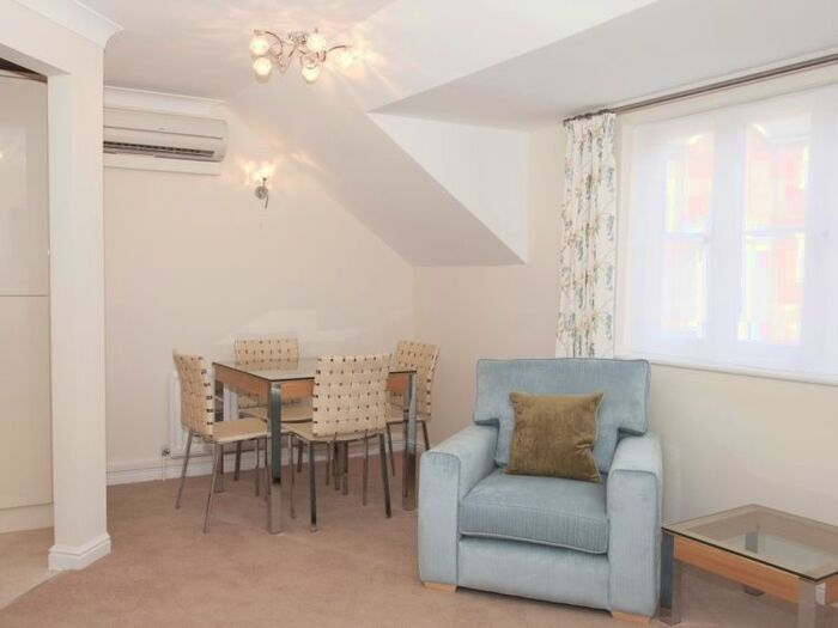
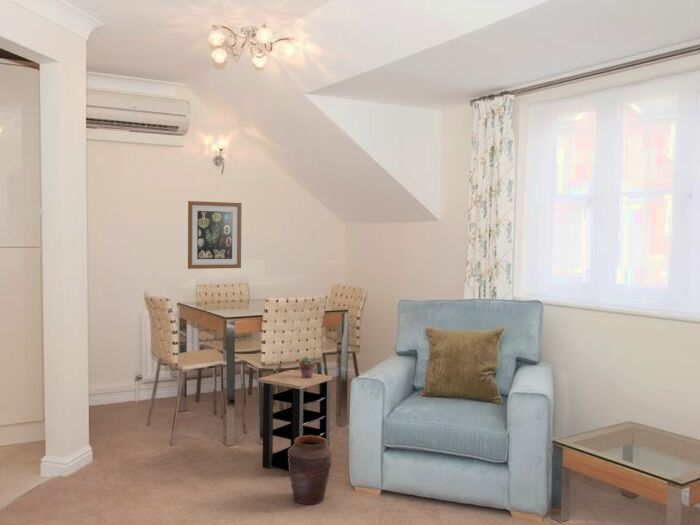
+ side table [257,369,333,471]
+ potted succulent [298,356,316,378]
+ vase [288,435,333,505]
+ wall art [187,200,243,270]
